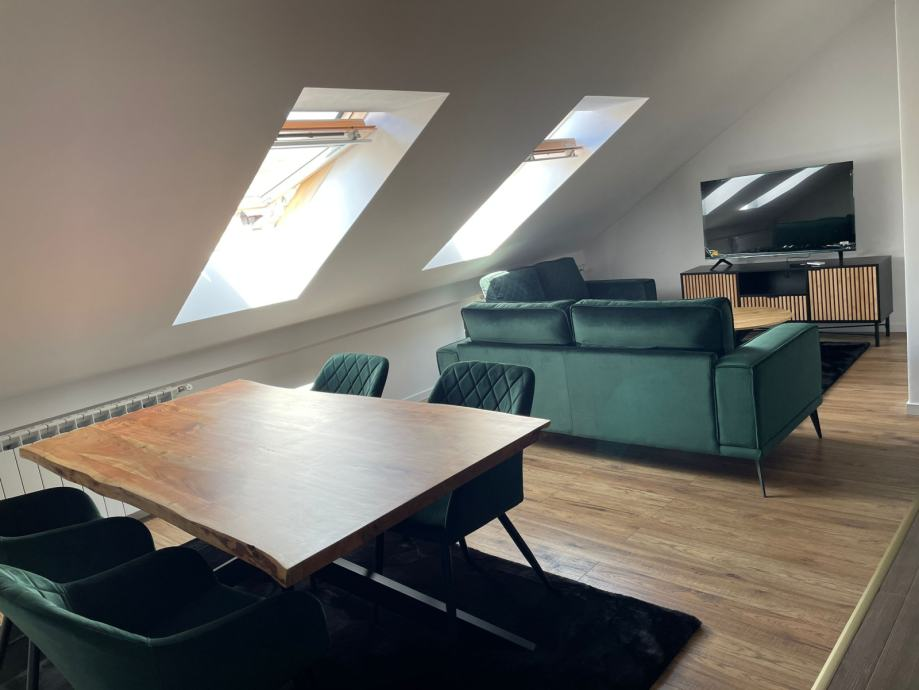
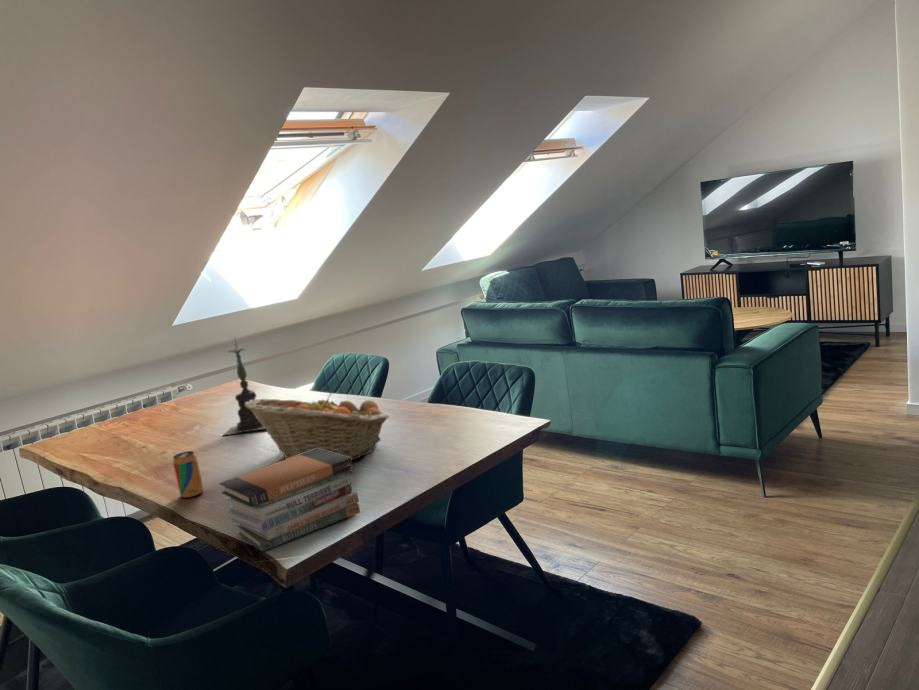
+ fruit basket [245,391,390,461]
+ candle holder [222,335,265,437]
+ beverage can [172,450,205,499]
+ book stack [219,448,361,553]
